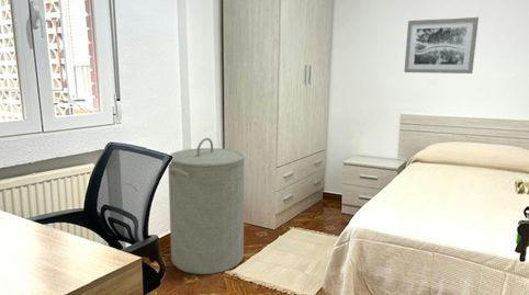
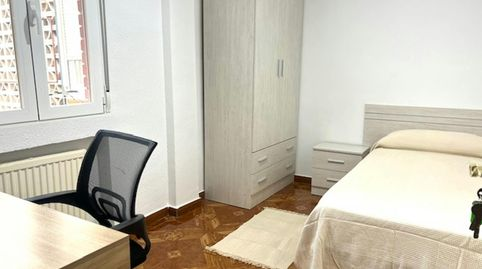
- laundry hamper [167,137,246,275]
- wall art [403,16,480,75]
